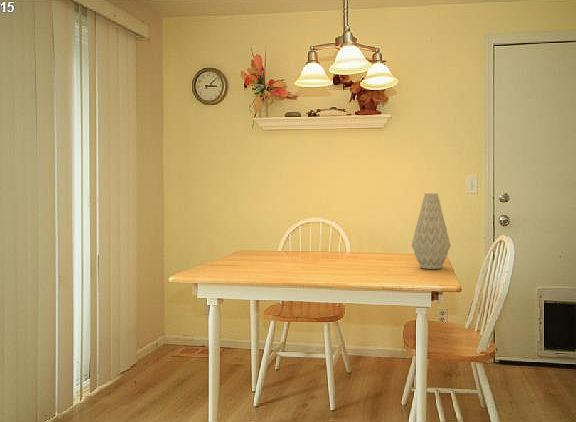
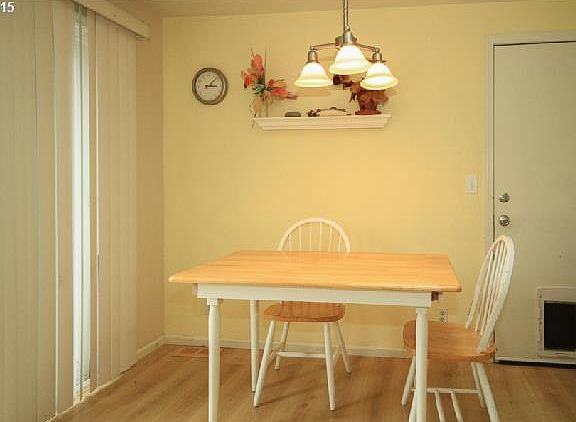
- vase [410,192,452,270]
